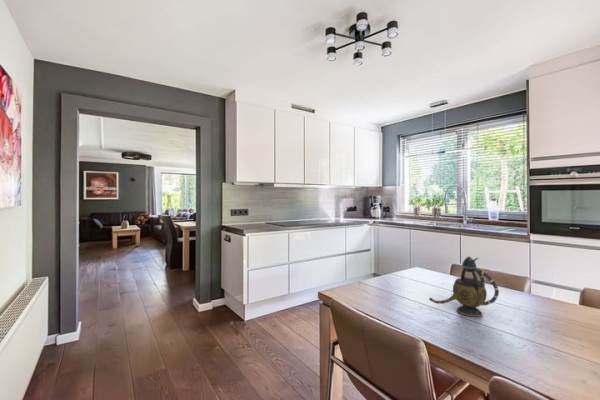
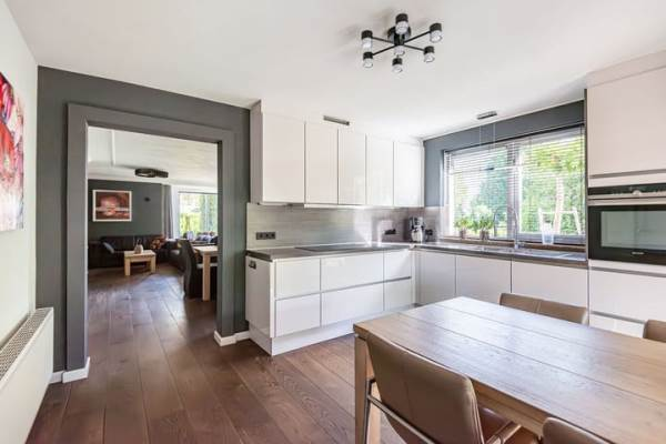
- teapot [428,256,500,318]
